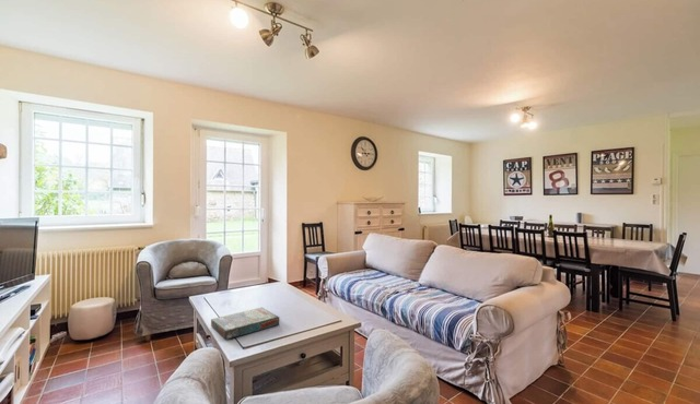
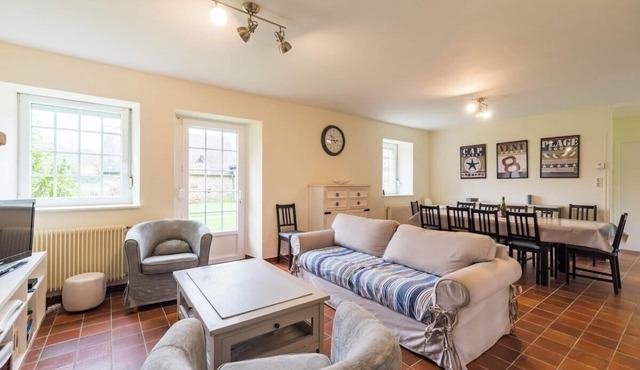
- board game [210,306,280,341]
